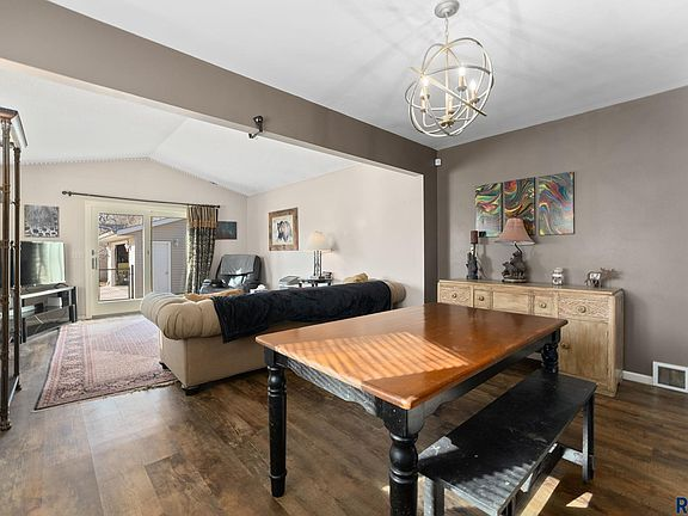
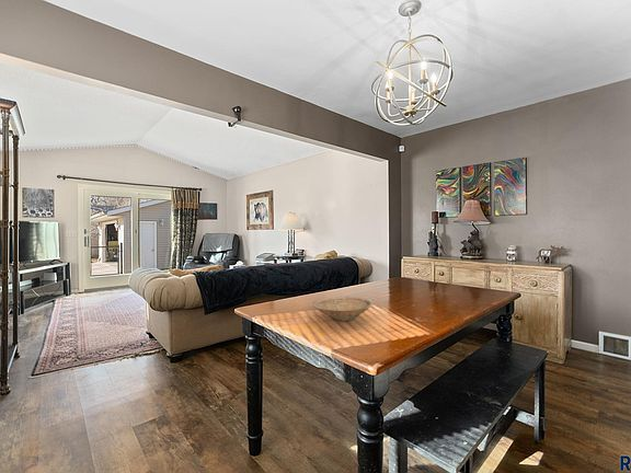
+ bowl [312,295,374,323]
